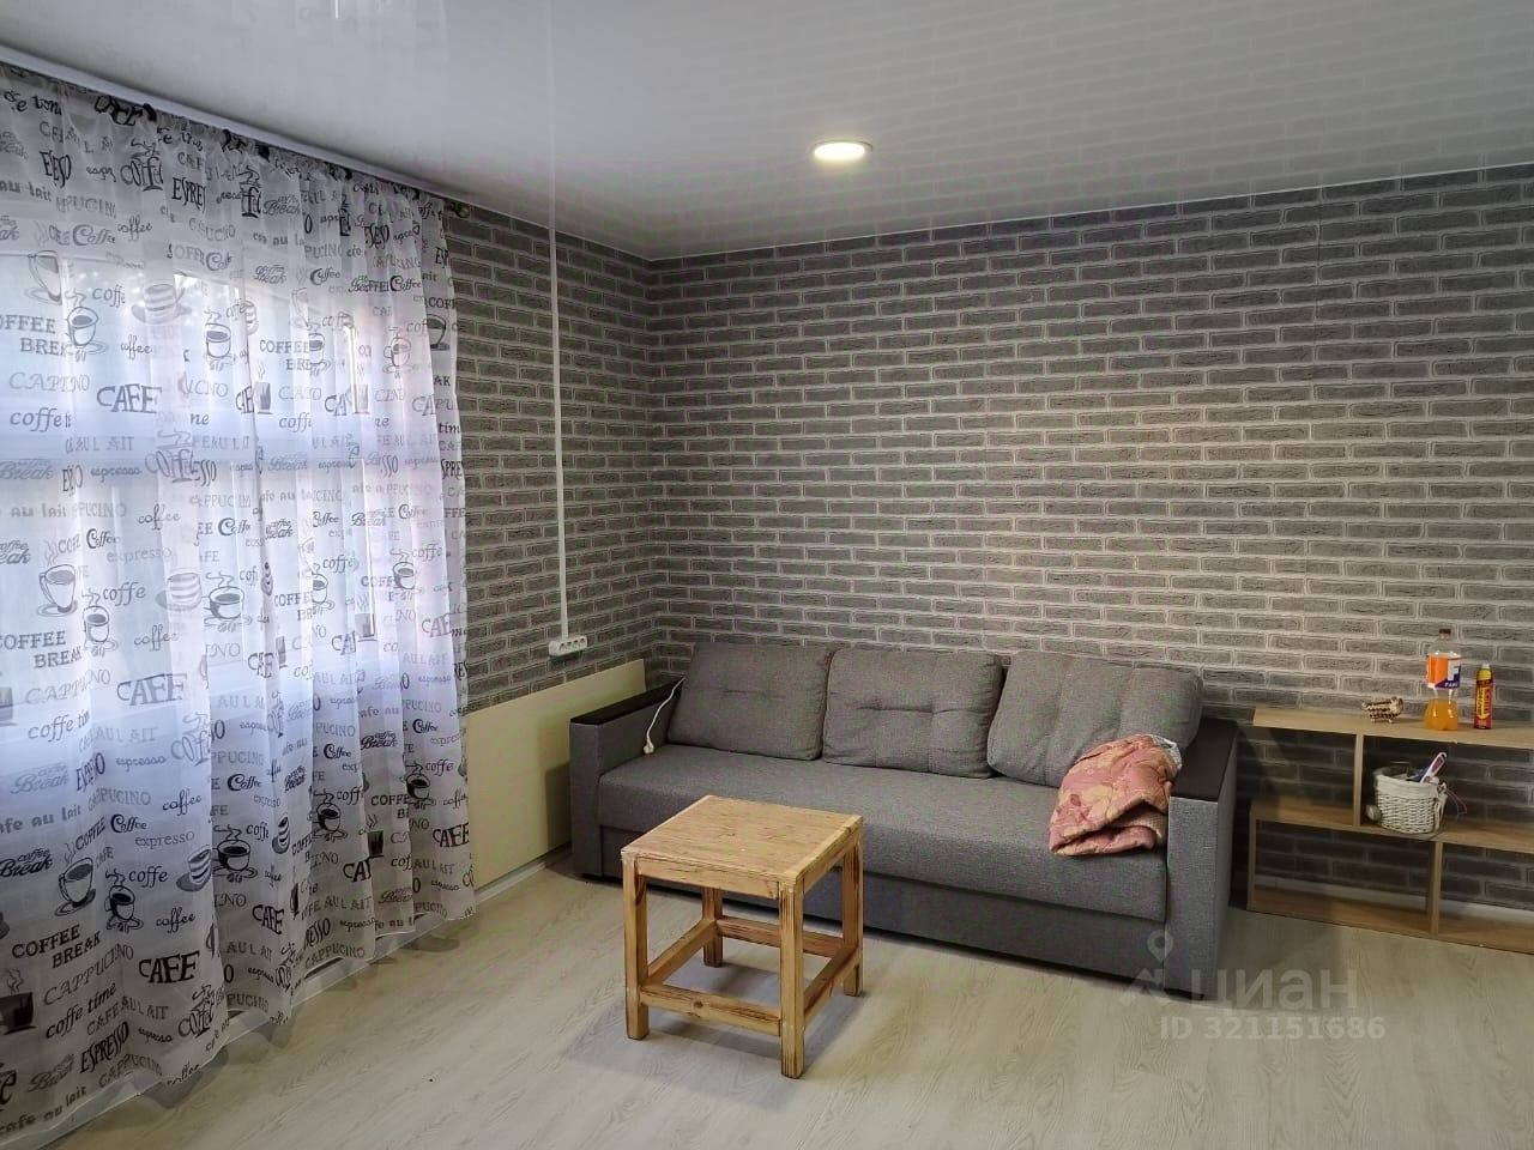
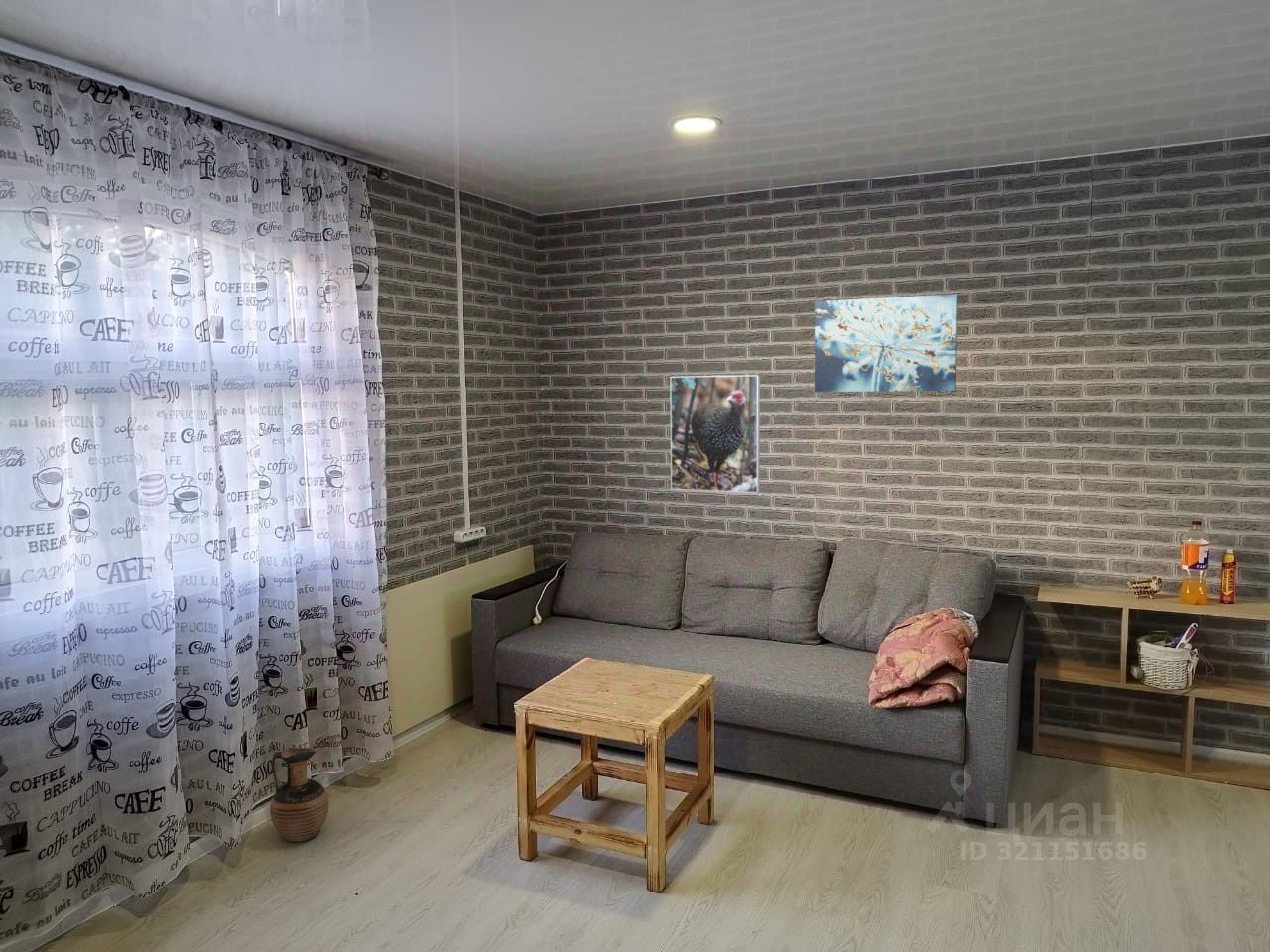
+ ceramic jug [269,746,330,843]
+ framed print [670,374,761,494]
+ wall art [814,293,959,393]
